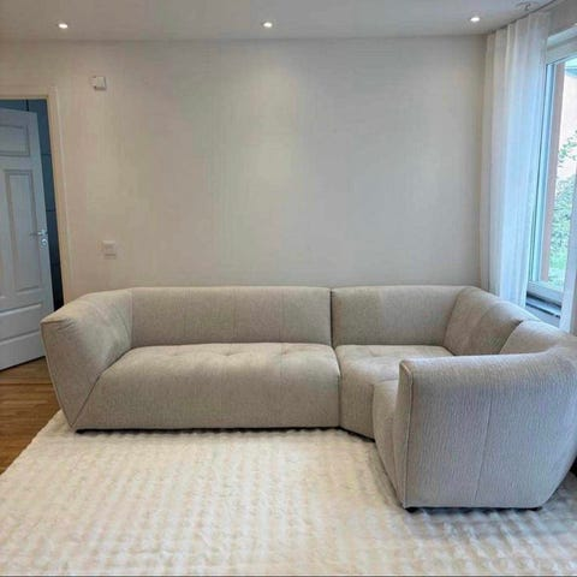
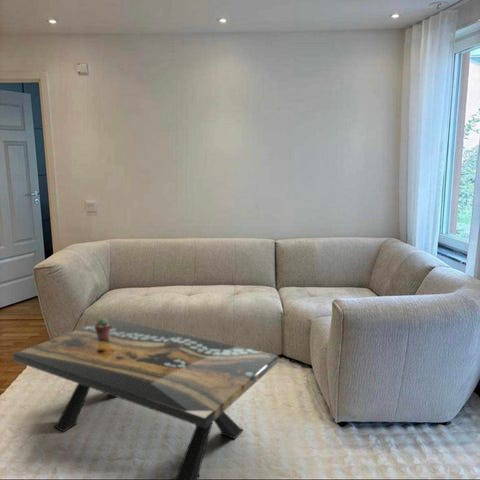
+ potted succulent [95,317,112,341]
+ coffee table [12,317,280,480]
